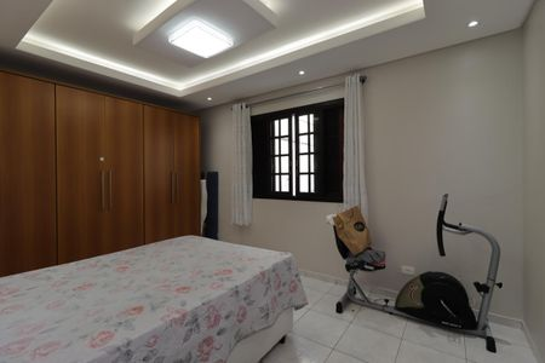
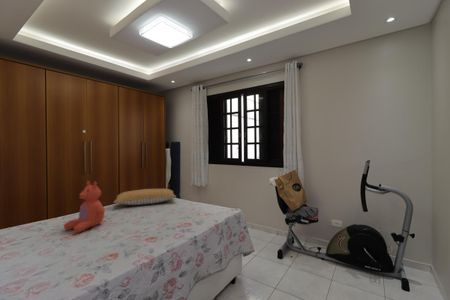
+ teddy bear [63,180,106,234]
+ pillow [113,188,177,206]
